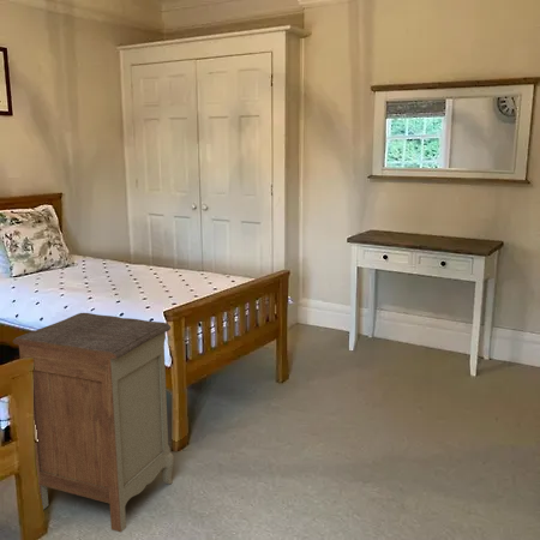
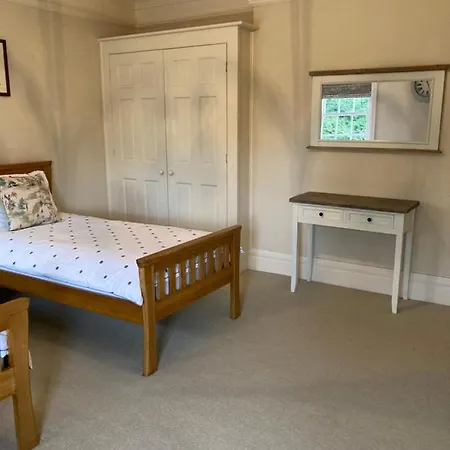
- nightstand [12,312,175,533]
